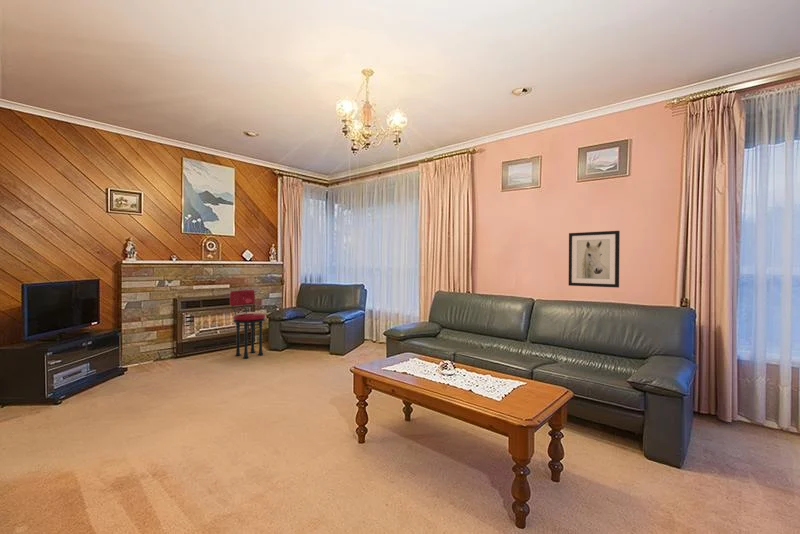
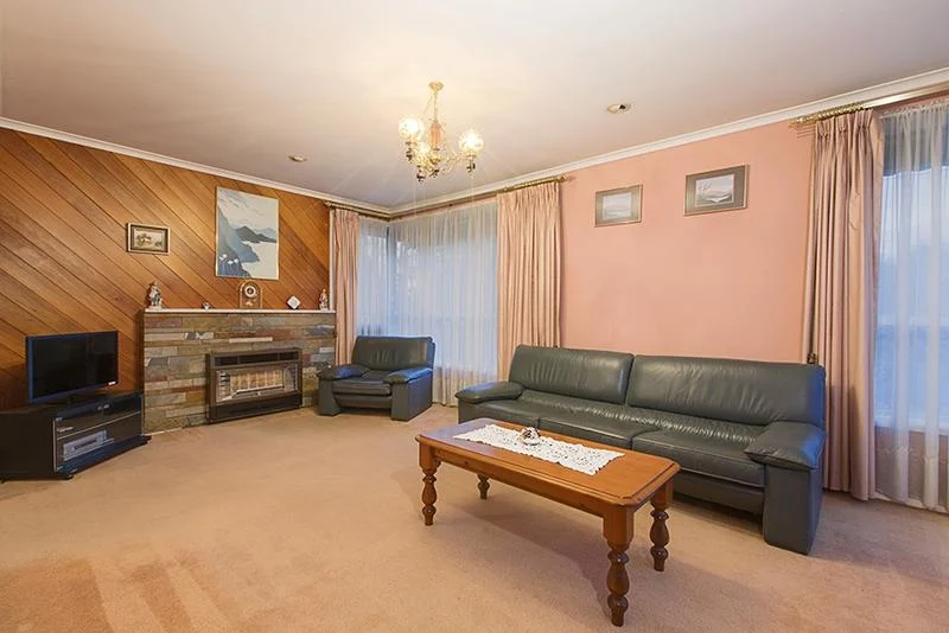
- wall art [568,230,621,288]
- stool [229,289,267,359]
